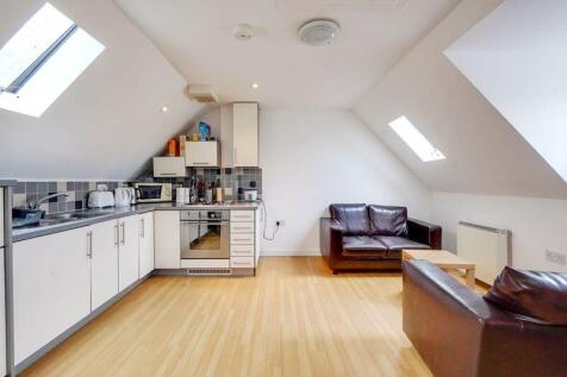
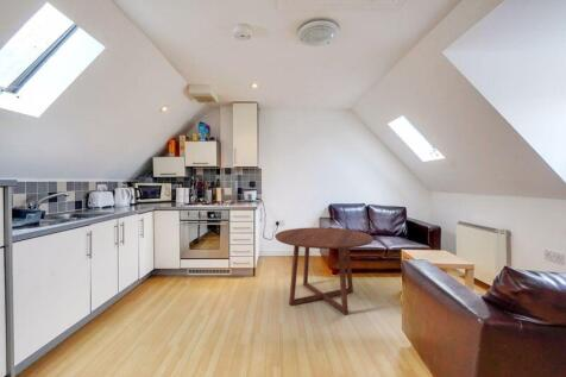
+ round table [273,226,375,315]
